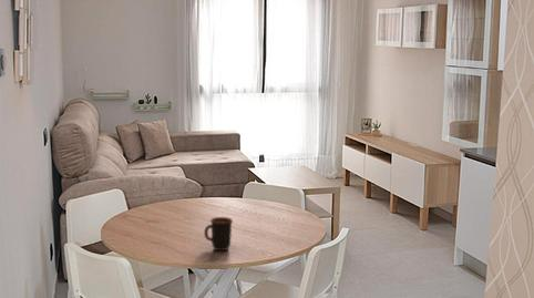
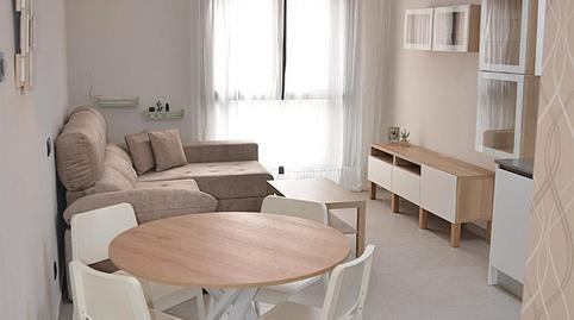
- mug [203,216,234,251]
